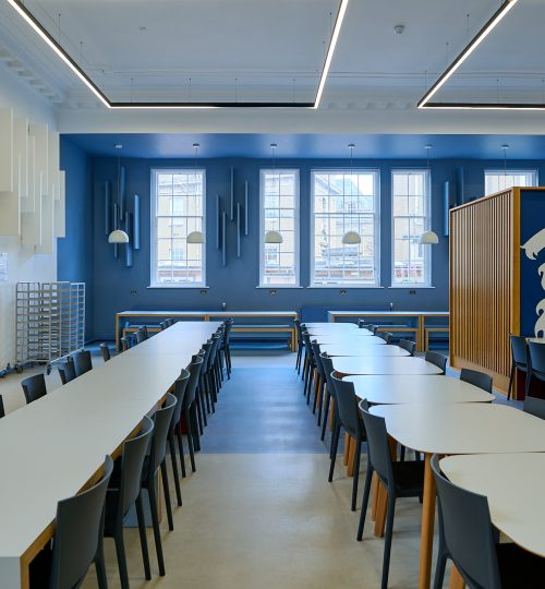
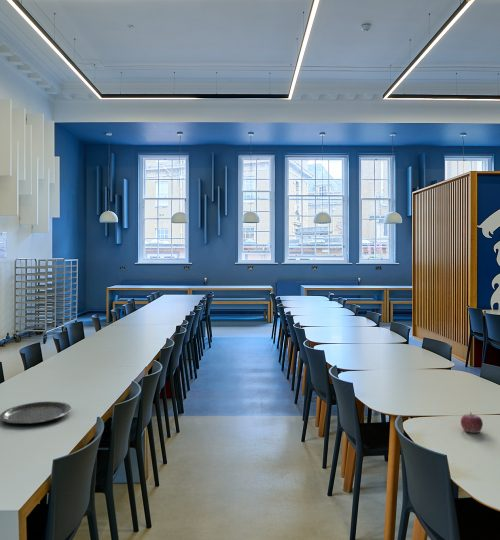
+ fruit [460,411,484,434]
+ plate [0,400,72,425]
